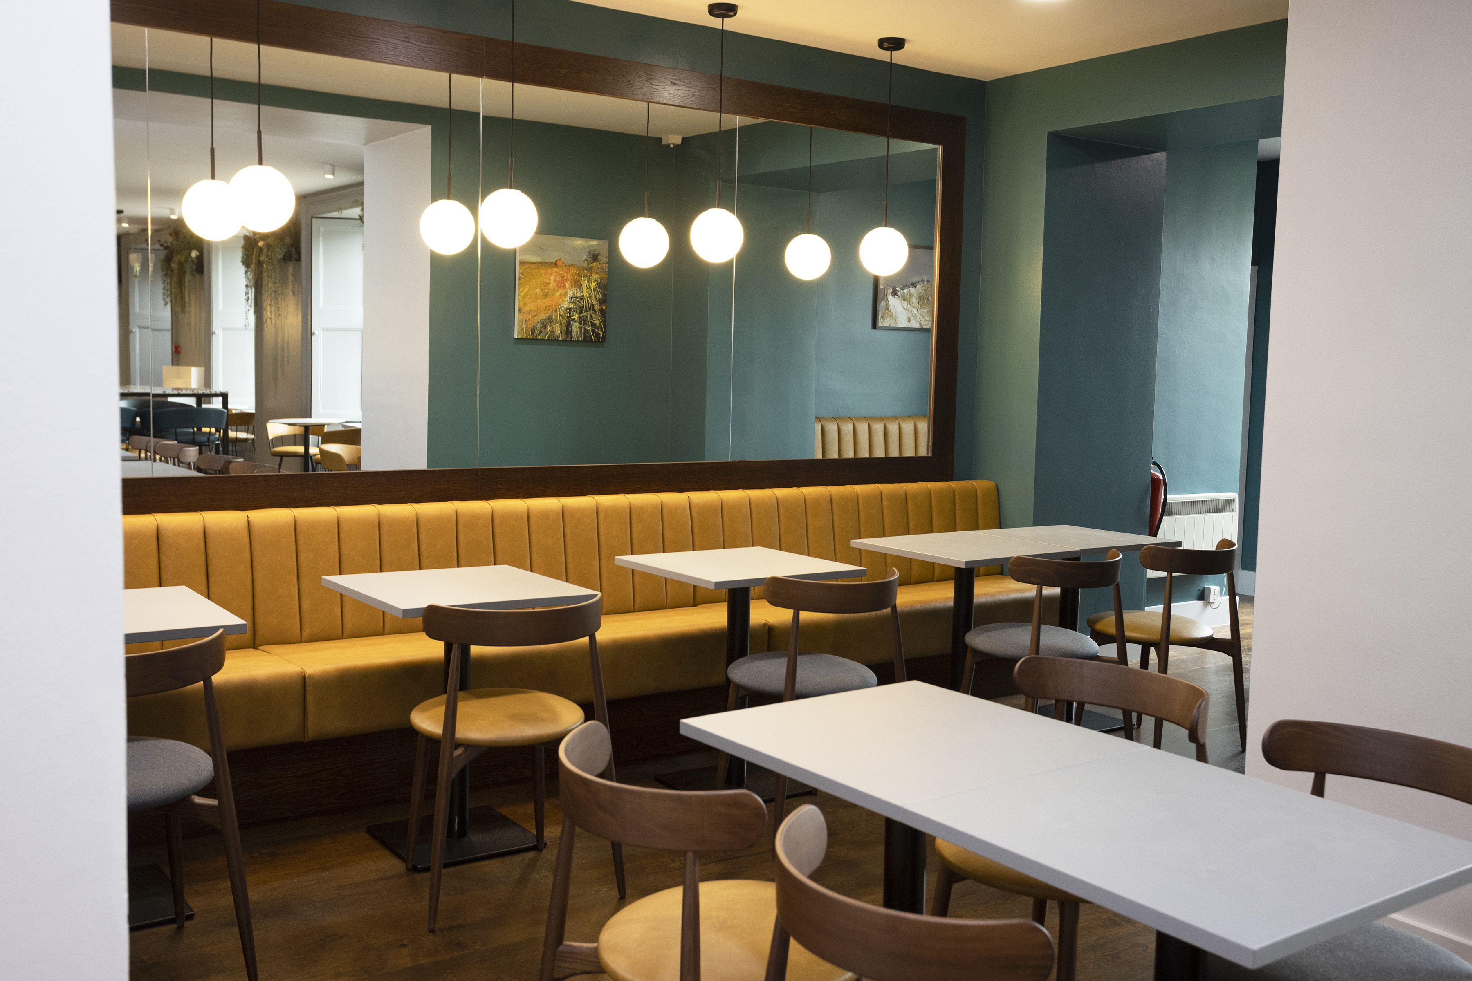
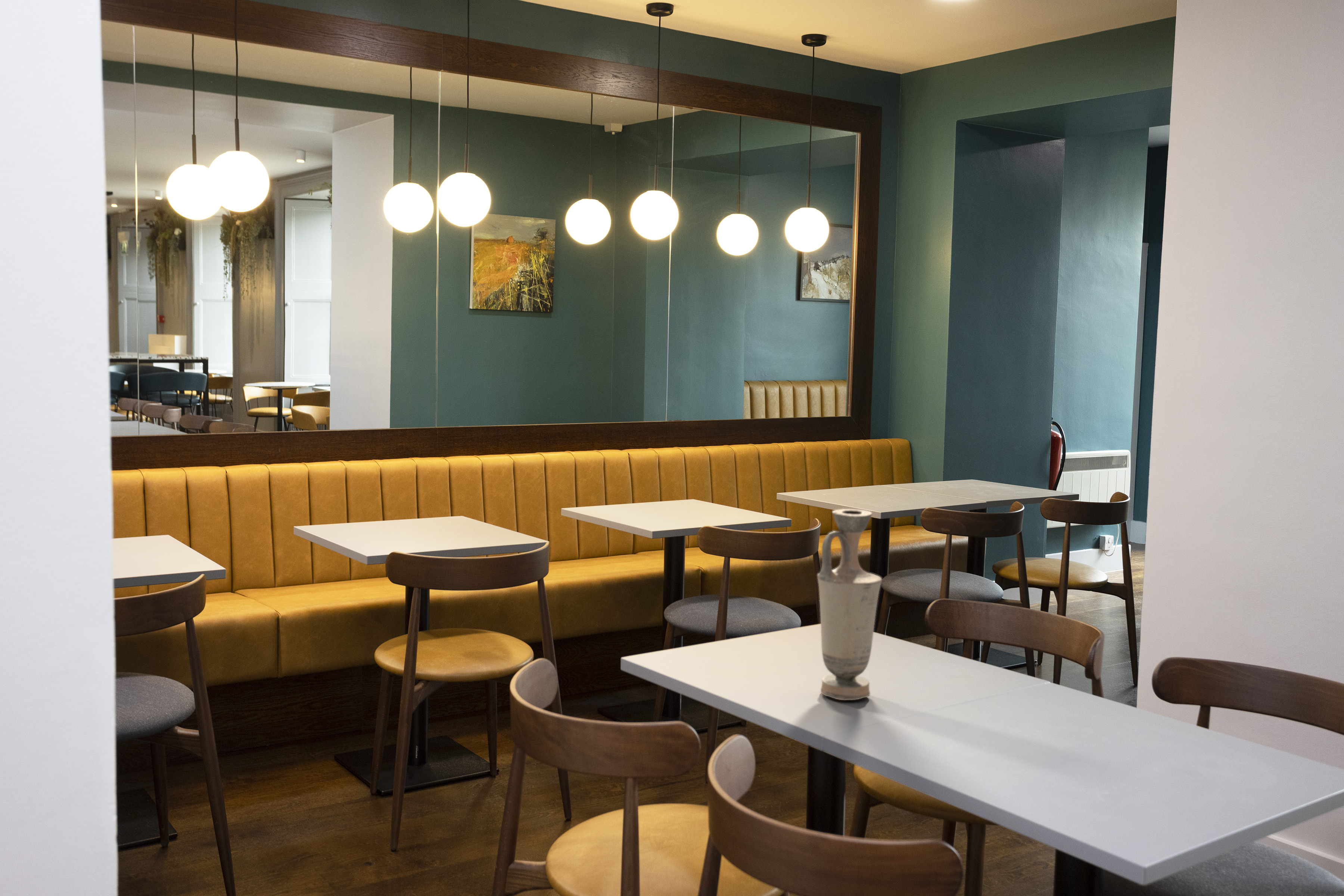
+ vase [817,508,883,701]
